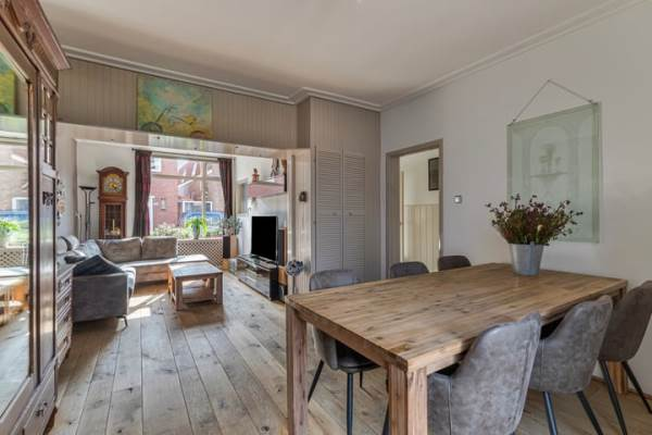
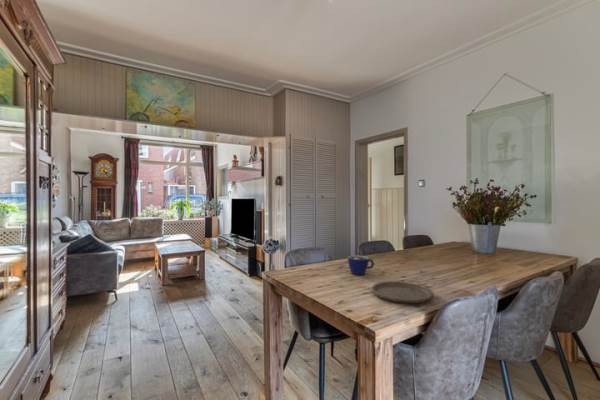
+ plate [370,280,435,304]
+ cup [347,254,375,276]
